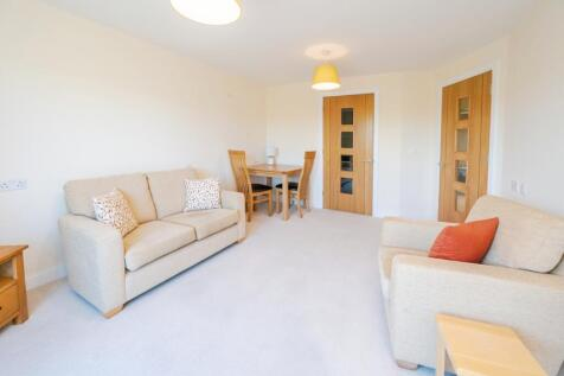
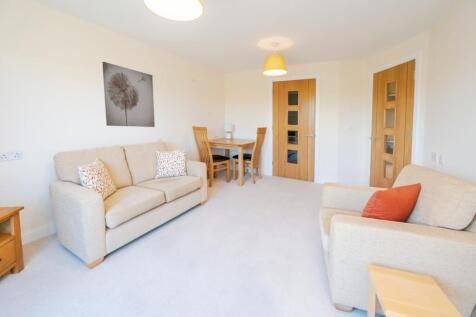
+ wall art [102,61,156,128]
